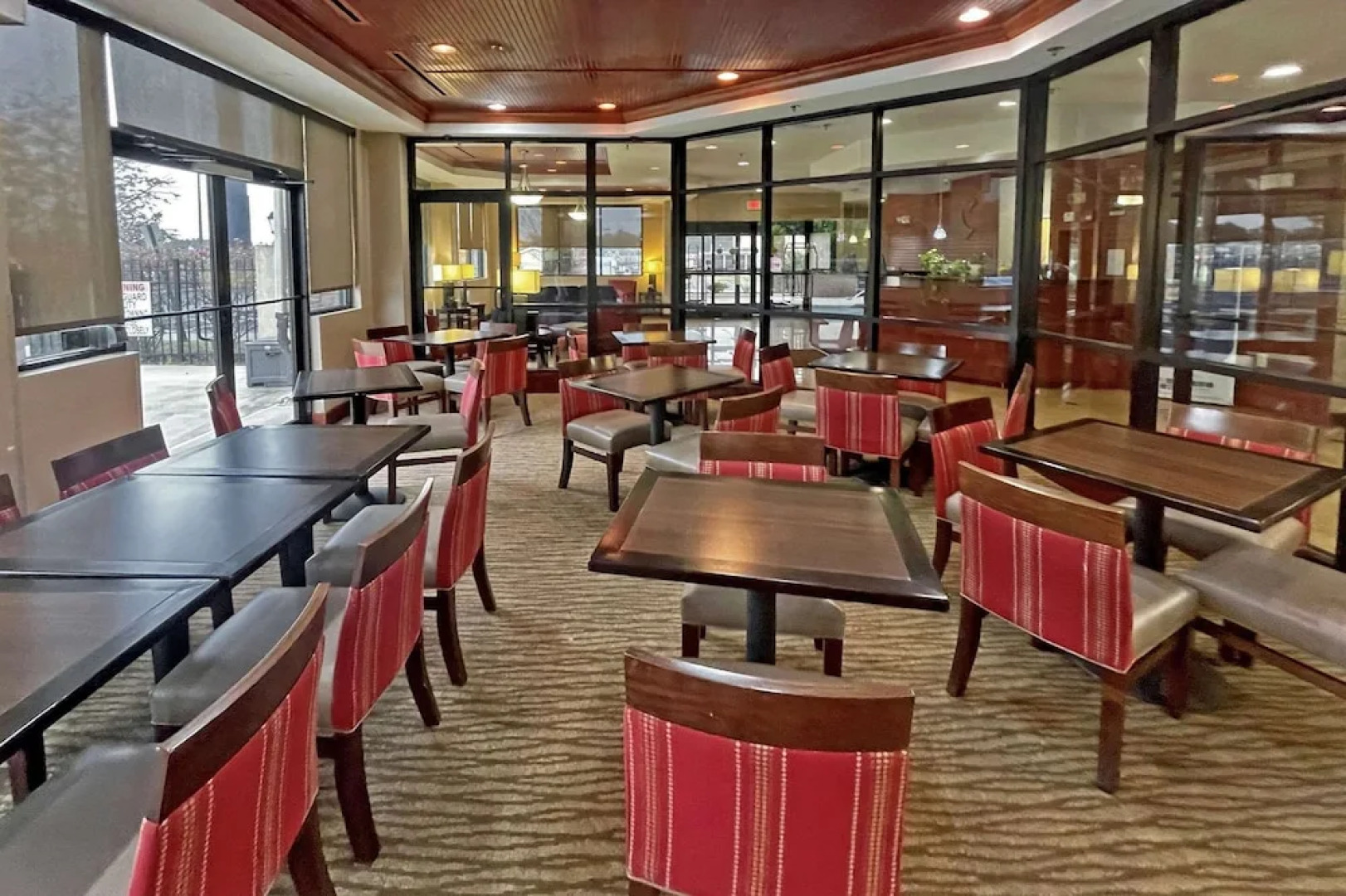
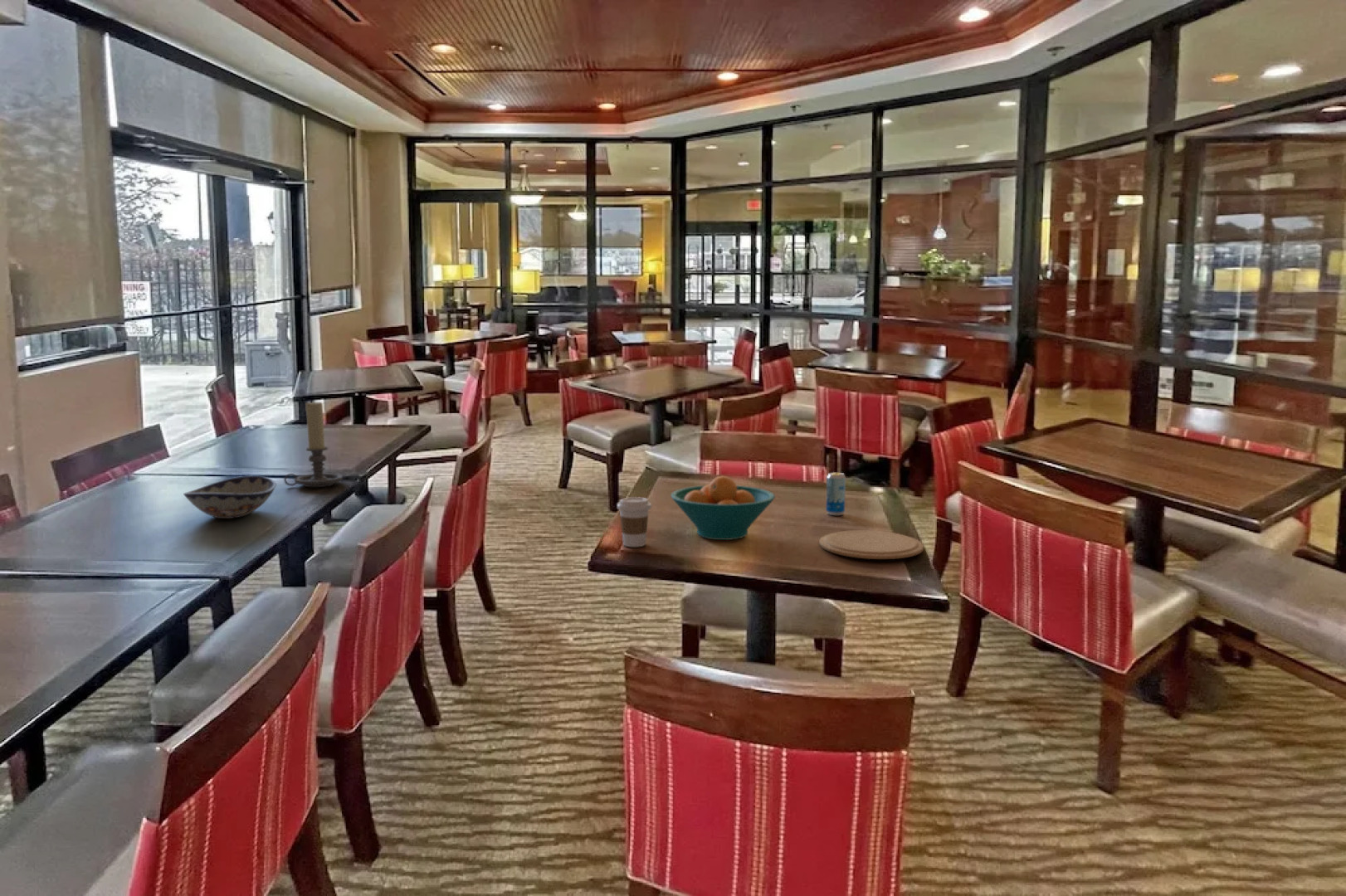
+ plate [818,529,924,560]
+ decorative bowl [183,475,276,519]
+ coffee cup [617,496,652,548]
+ fruit bowl [670,475,776,541]
+ beverage can [825,471,846,516]
+ candle holder [283,400,344,488]
